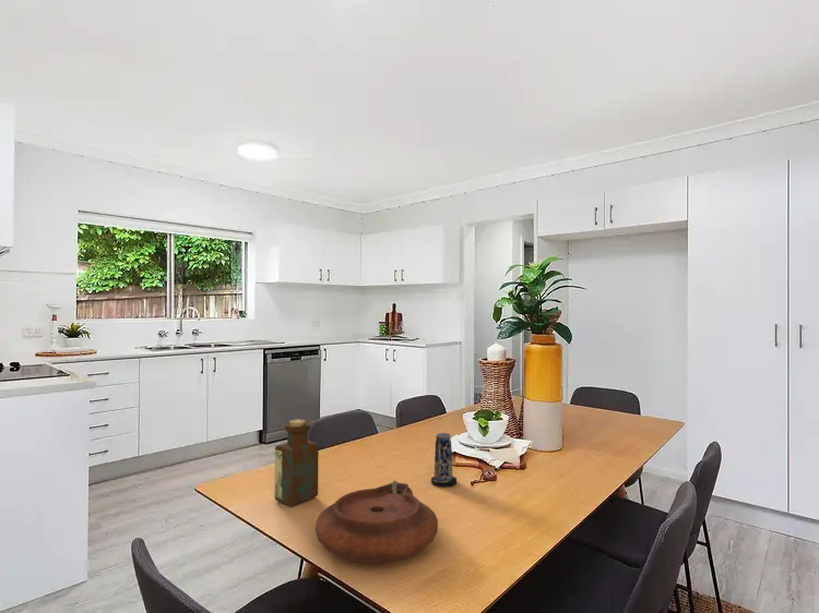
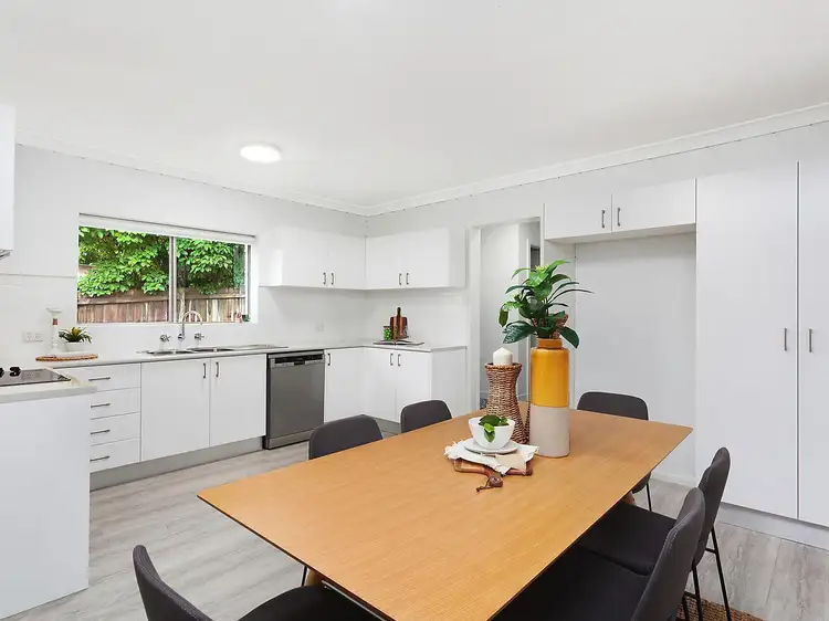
- bottle [273,419,320,507]
- candle [430,432,458,488]
- plate [314,480,439,564]
